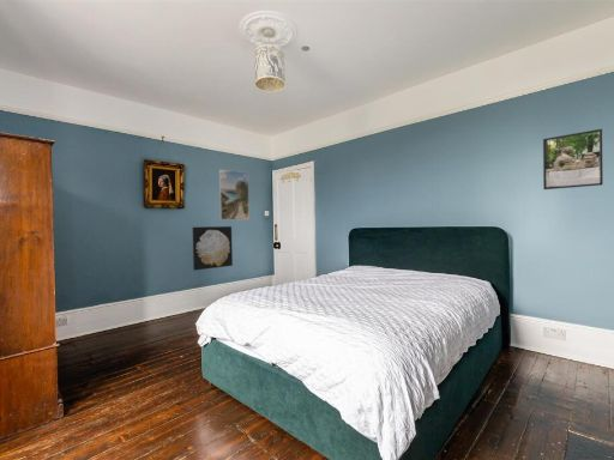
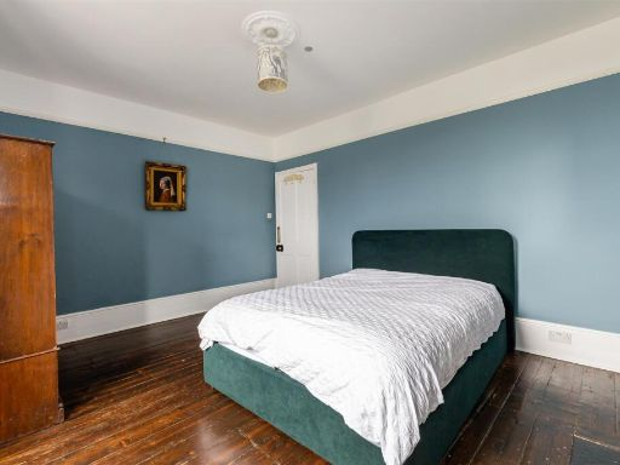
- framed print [218,168,251,220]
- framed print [542,128,604,190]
- wall art [192,225,234,271]
